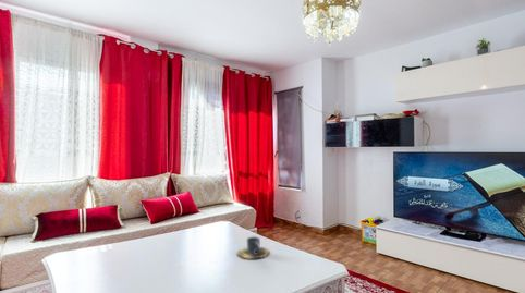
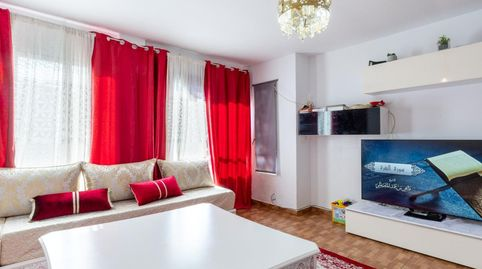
- cup [236,235,270,260]
